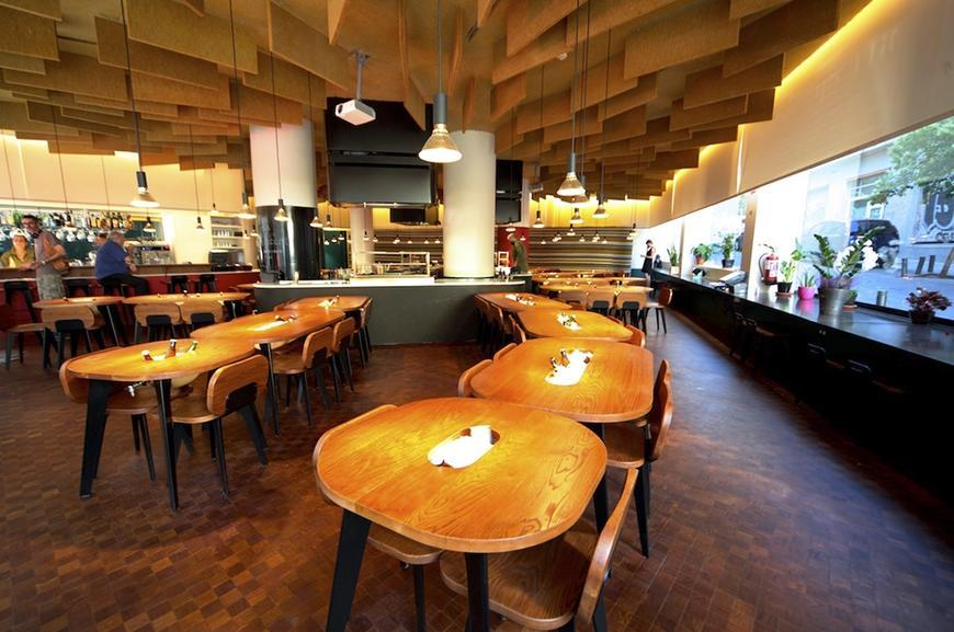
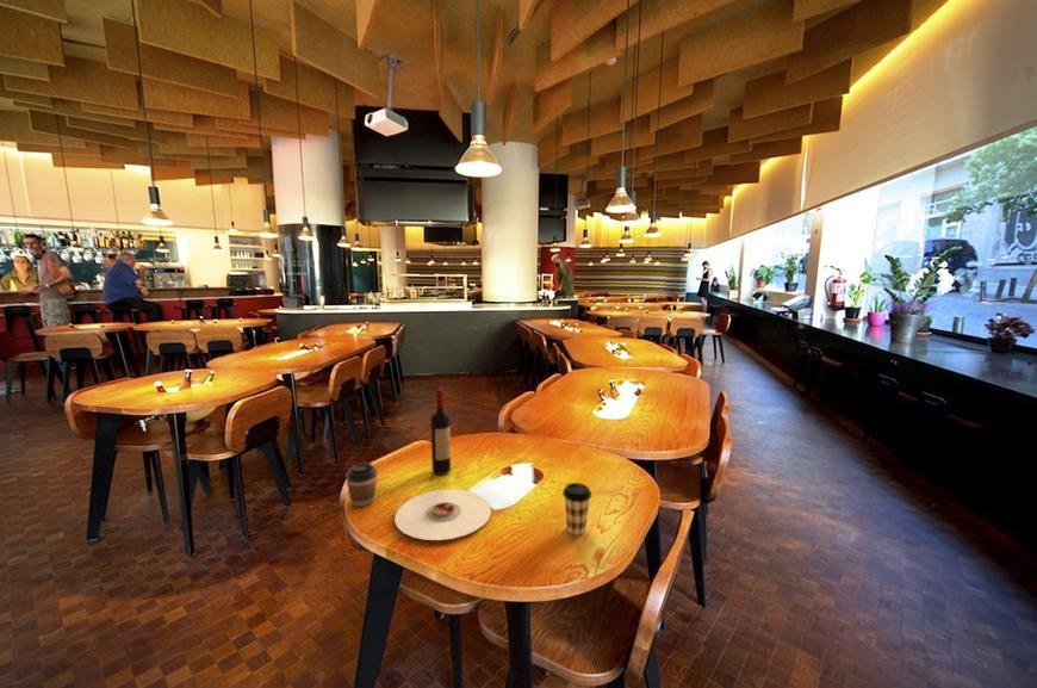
+ coffee cup [561,482,592,537]
+ wine bottle [429,388,452,476]
+ plate [393,489,492,541]
+ coffee cup [344,460,378,508]
